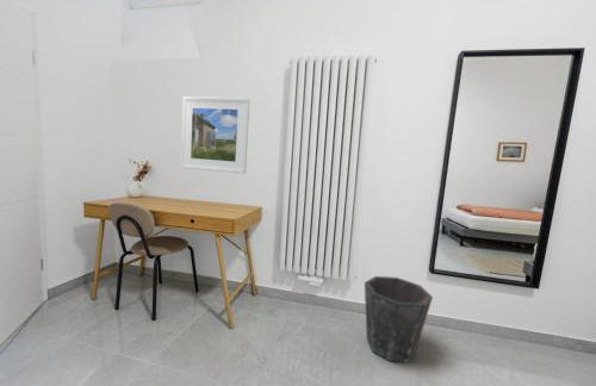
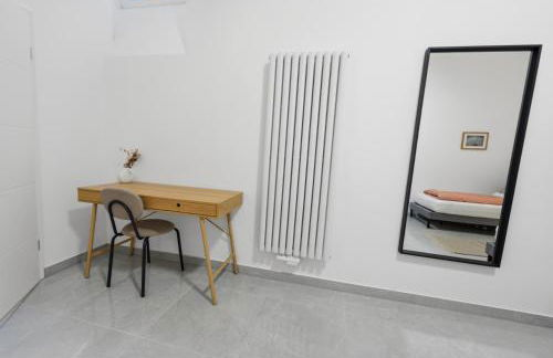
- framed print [180,95,252,175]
- waste bin [364,275,434,363]
